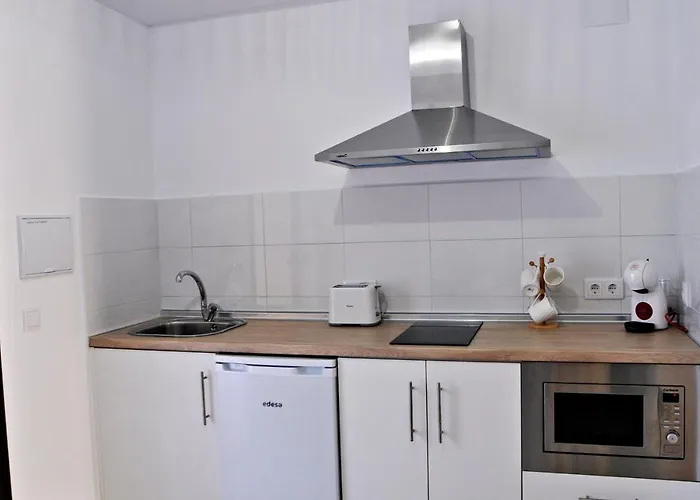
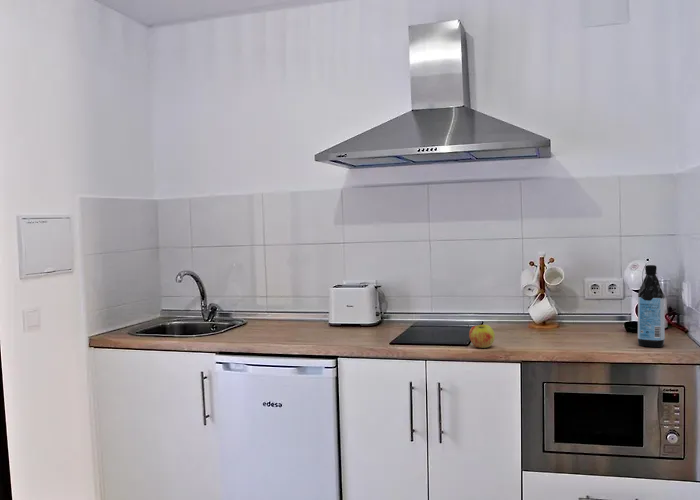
+ water bottle [637,264,666,348]
+ apple [468,324,496,349]
